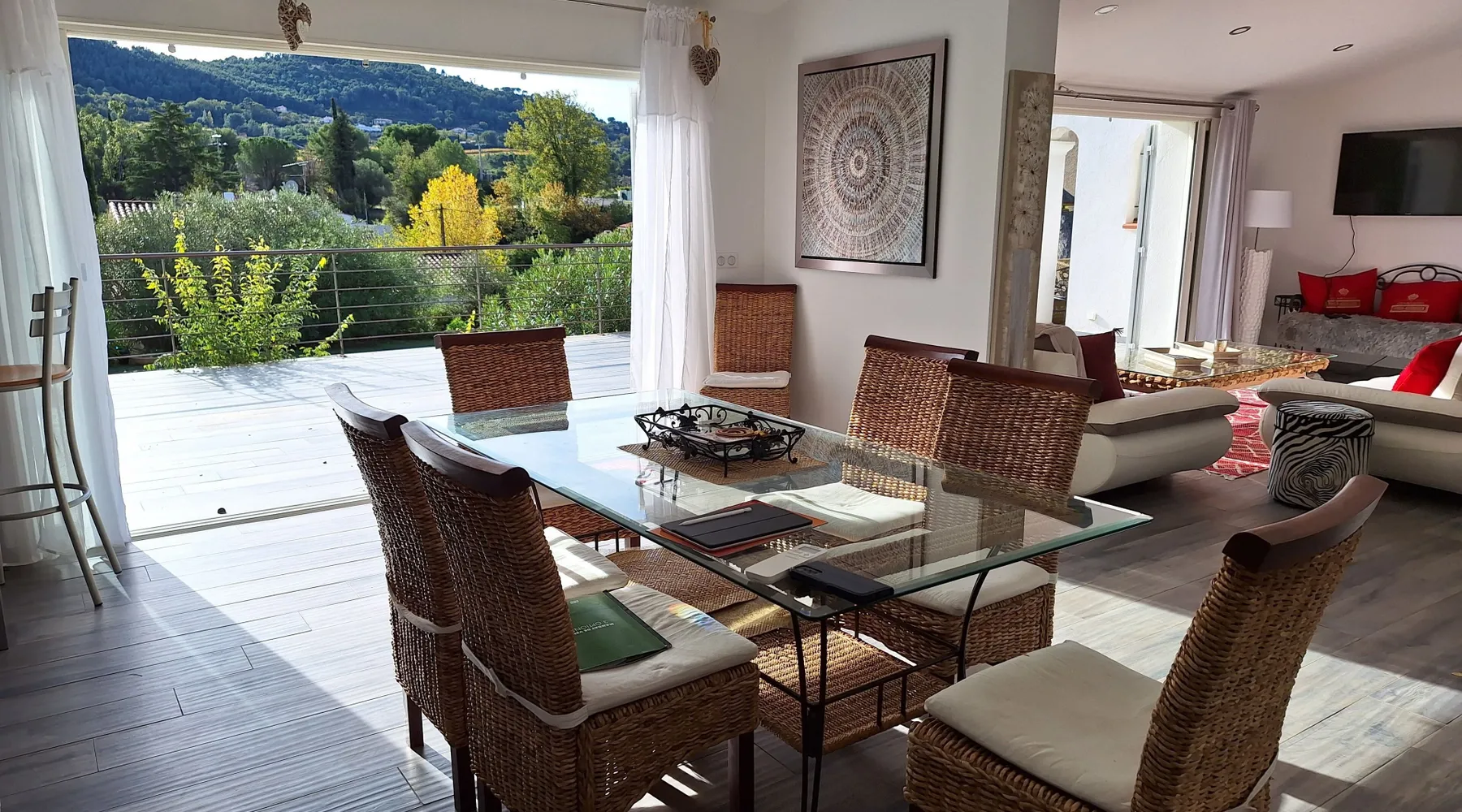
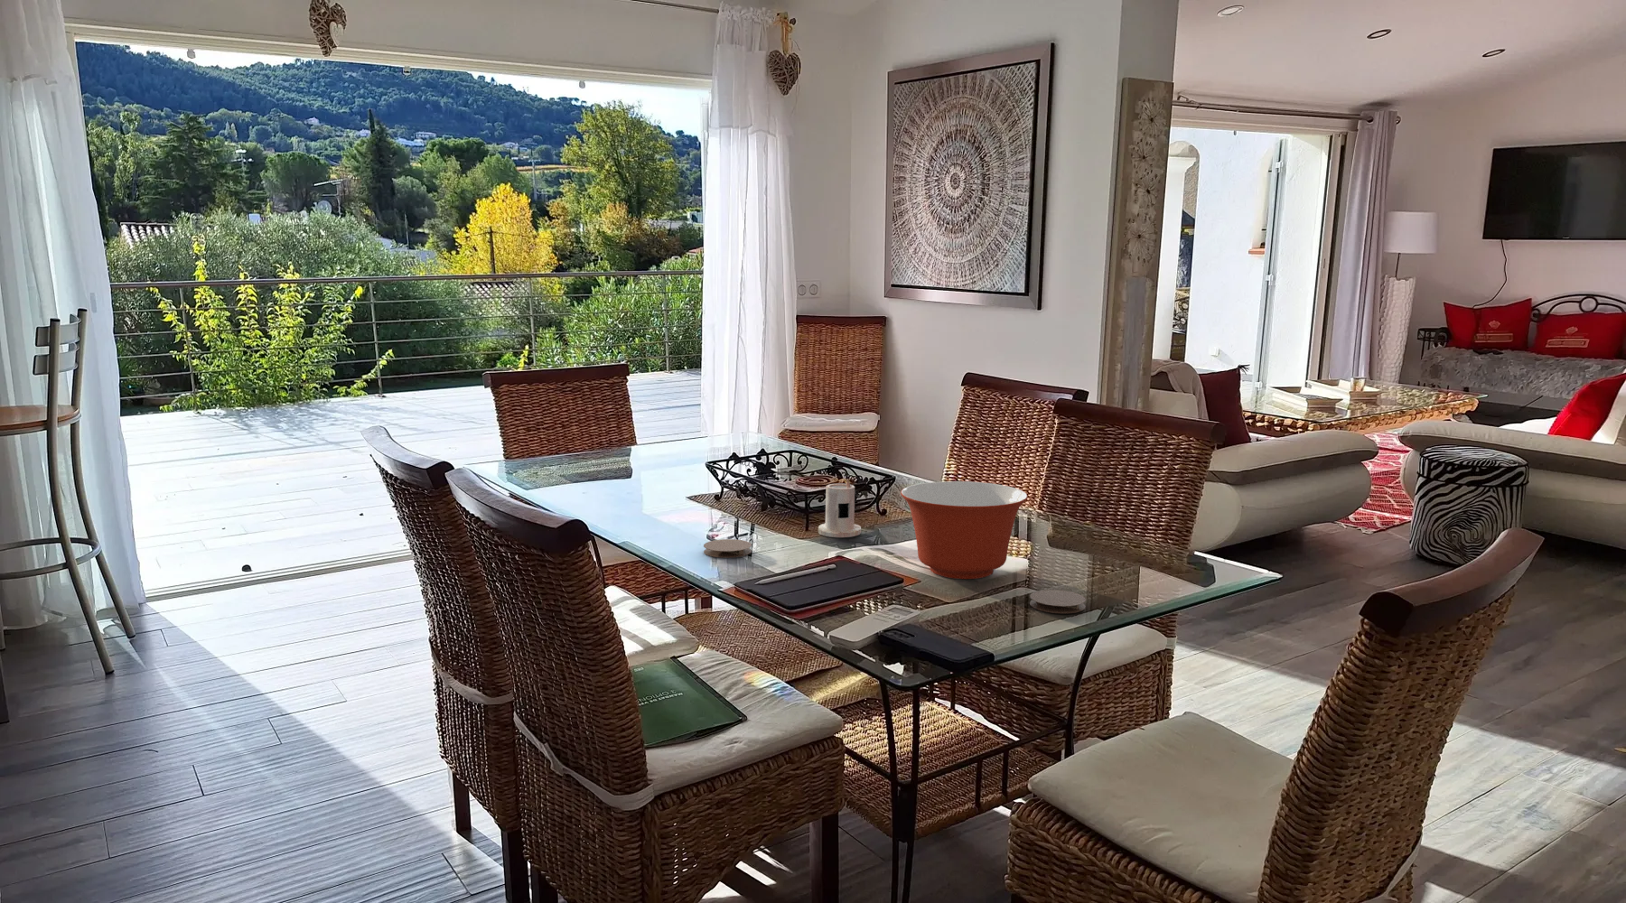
+ coaster [703,538,753,559]
+ coaster [1029,588,1087,614]
+ candle [817,478,862,538]
+ mixing bowl [900,480,1029,579]
